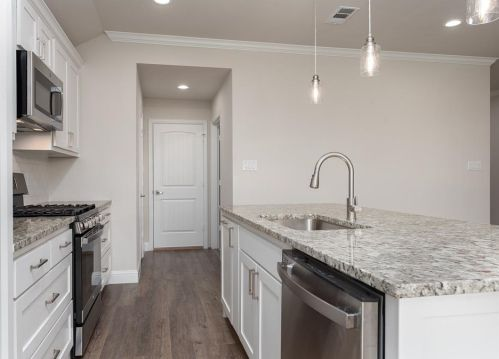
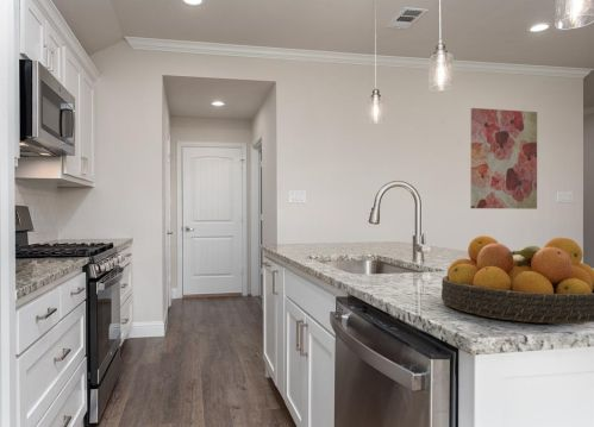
+ wall art [469,107,538,211]
+ fruit bowl [440,234,594,325]
